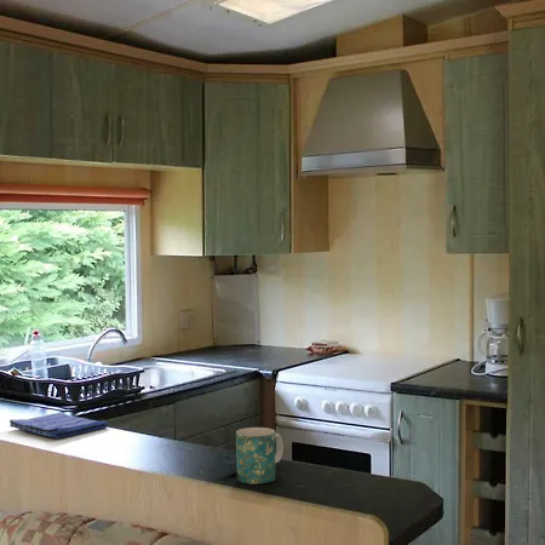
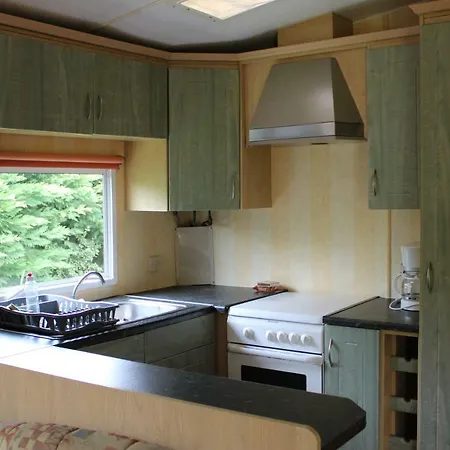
- dish towel [8,412,109,440]
- mug [235,426,285,484]
